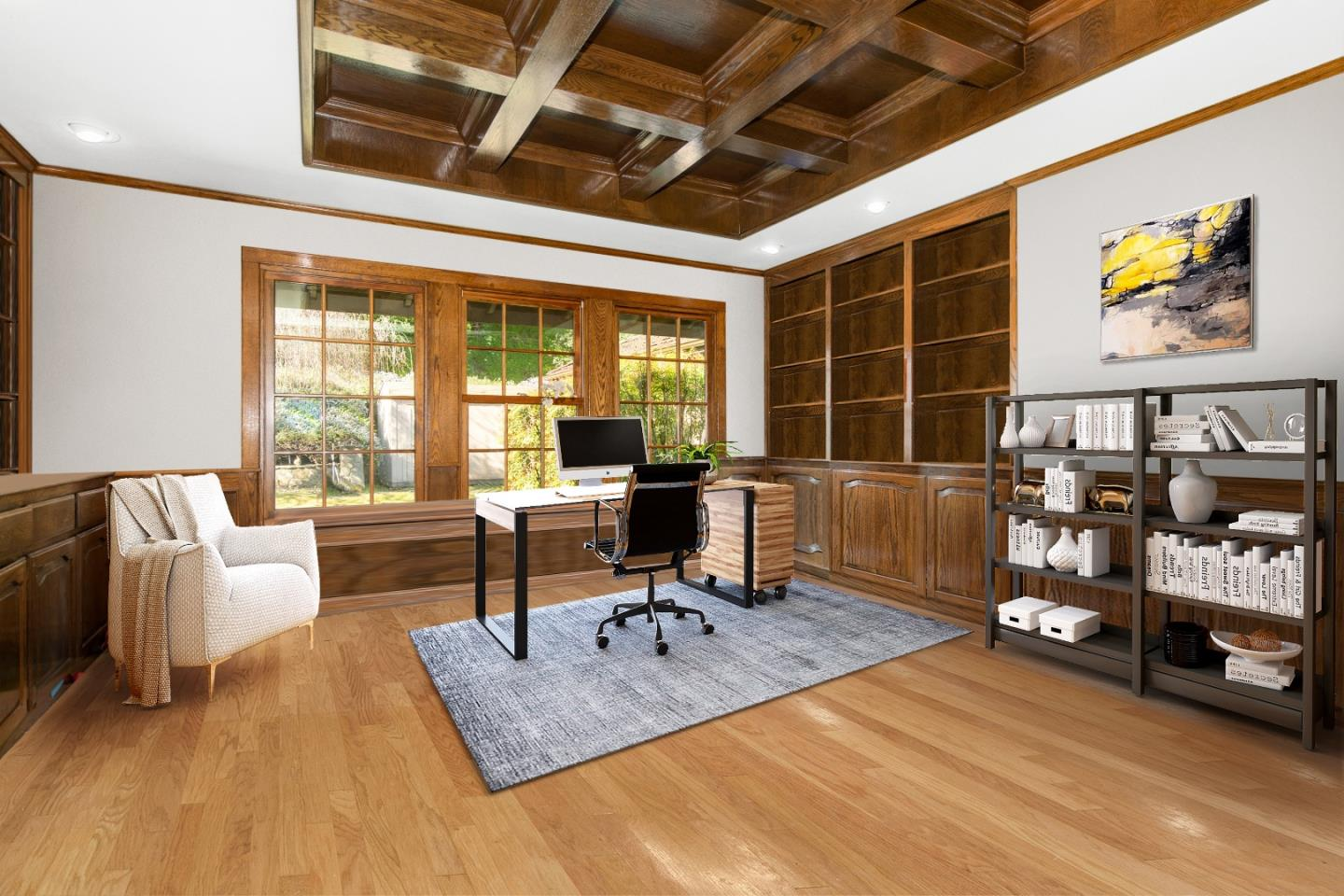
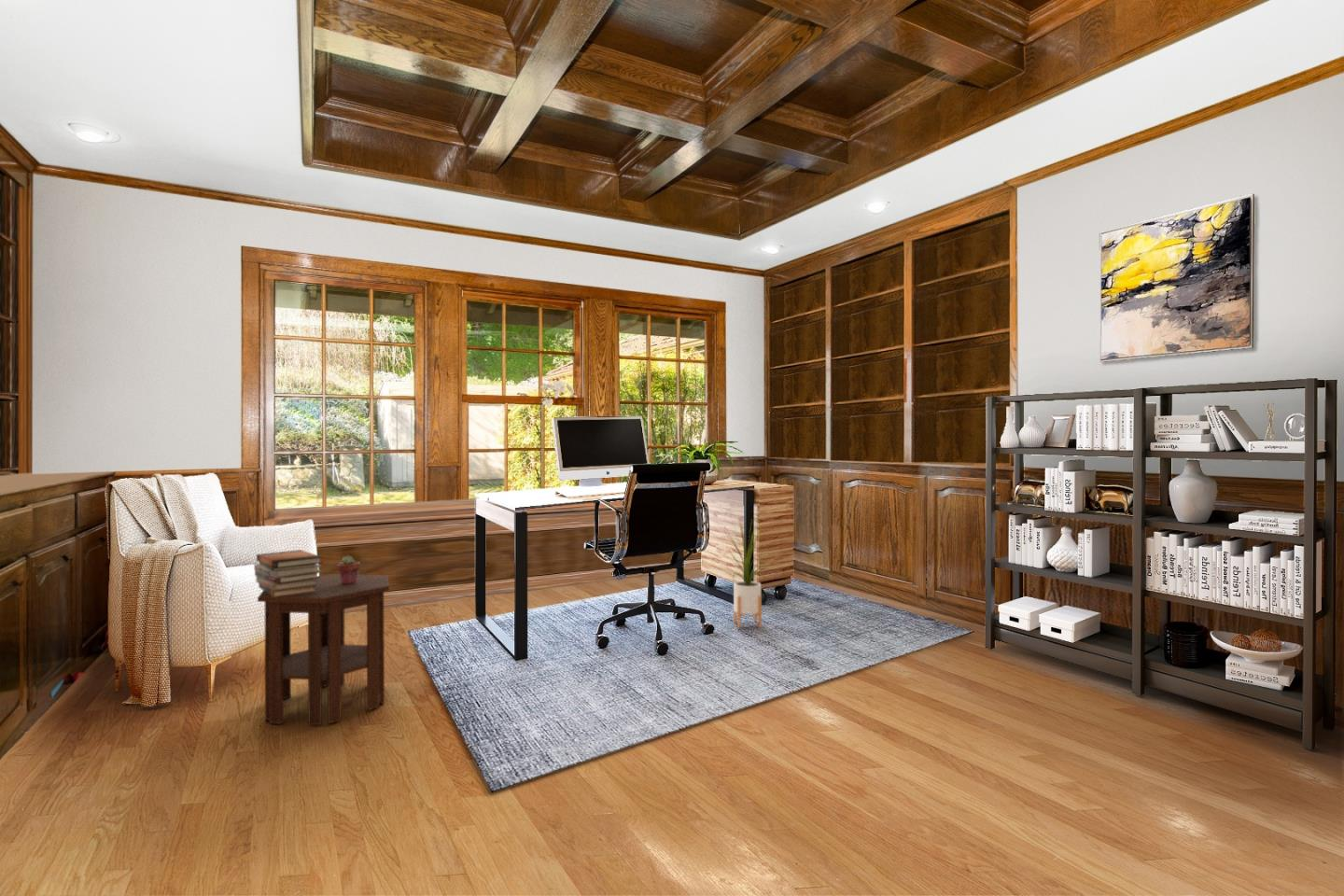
+ book stack [253,549,324,597]
+ side table [257,573,390,726]
+ house plant [718,516,777,629]
+ potted succulent [336,555,361,584]
